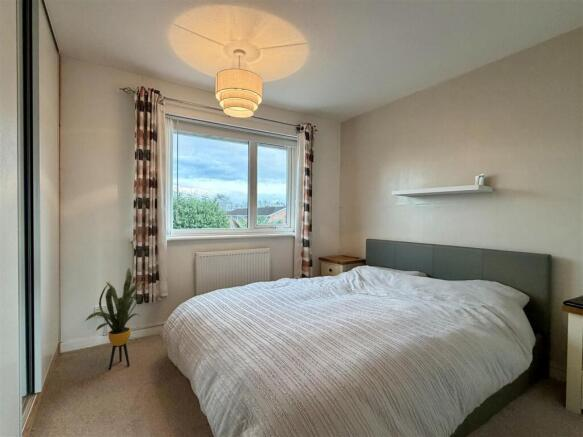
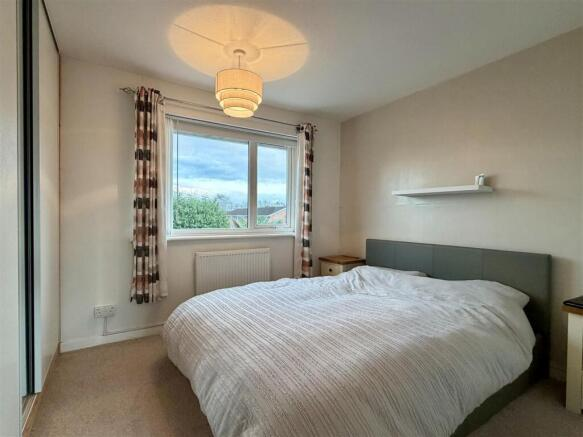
- house plant [84,267,157,371]
